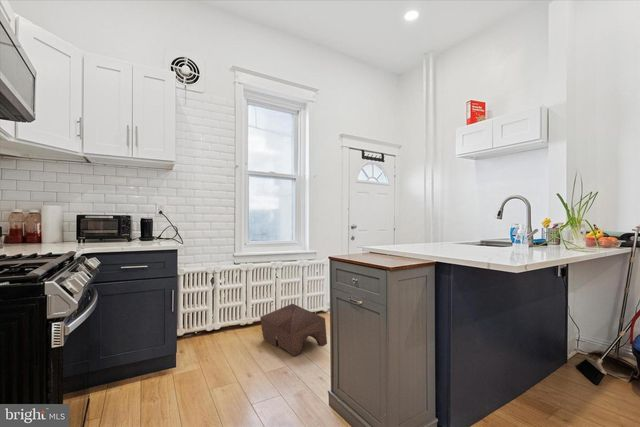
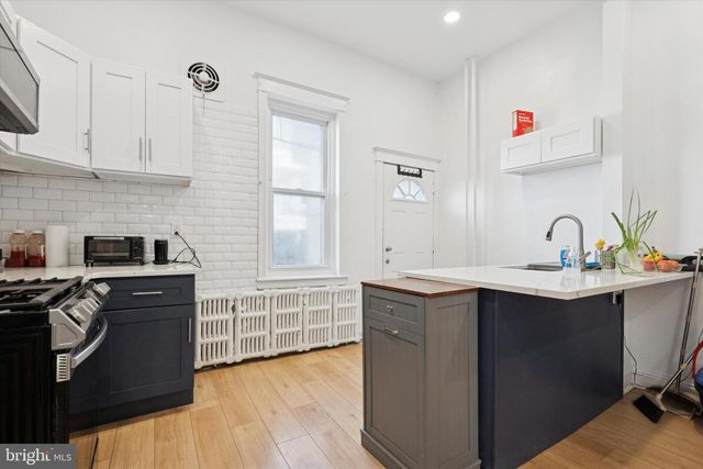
- stool [259,303,328,357]
